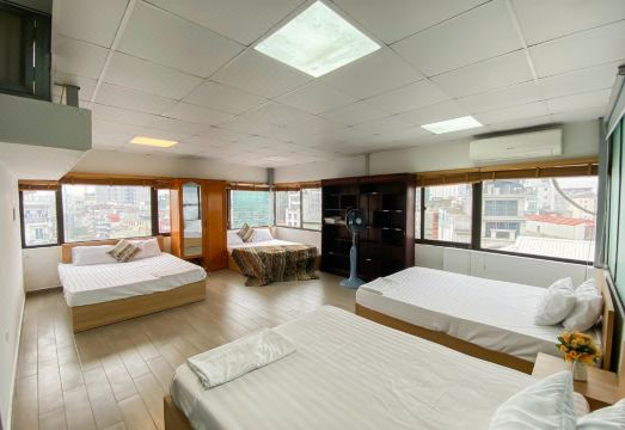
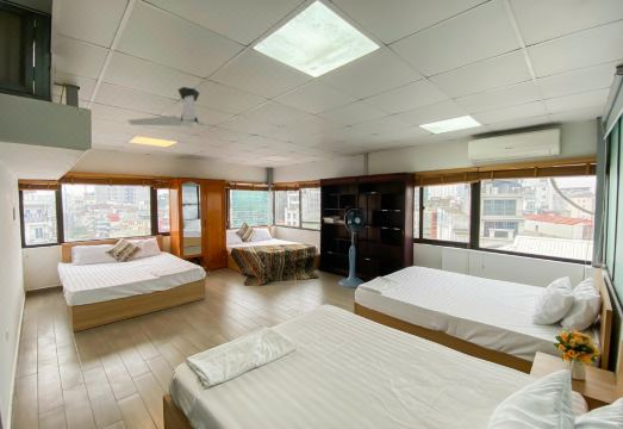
+ ceiling fan [126,86,242,136]
